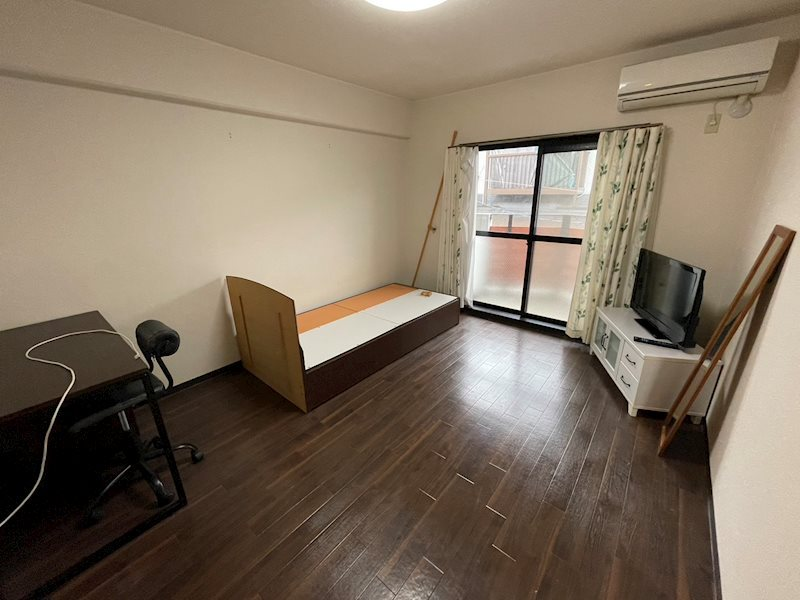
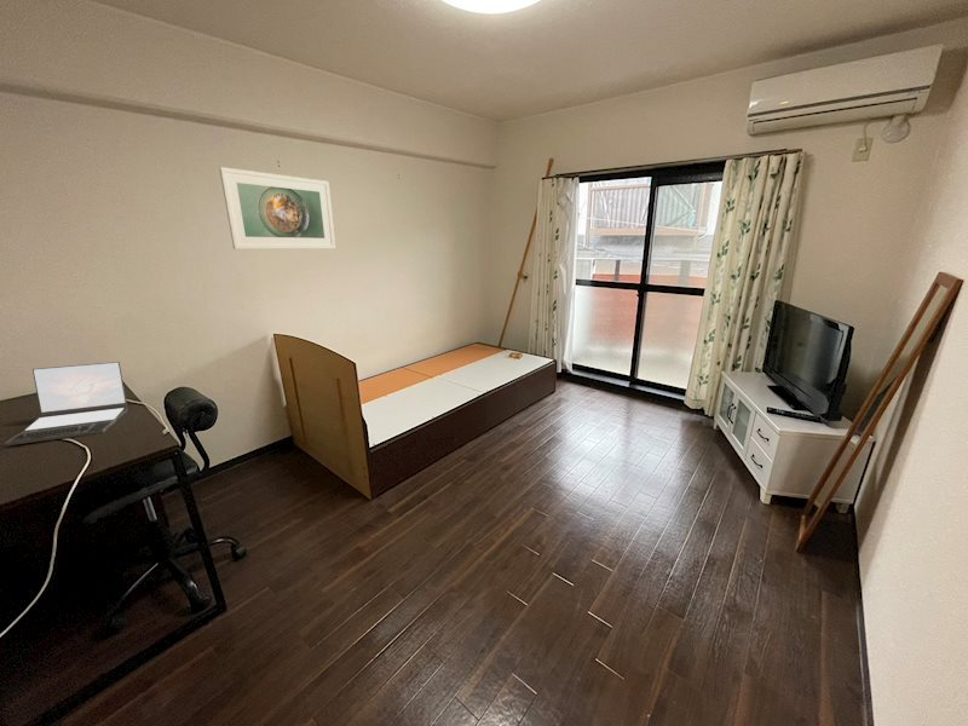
+ laptop [2,361,128,448]
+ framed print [218,166,336,250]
